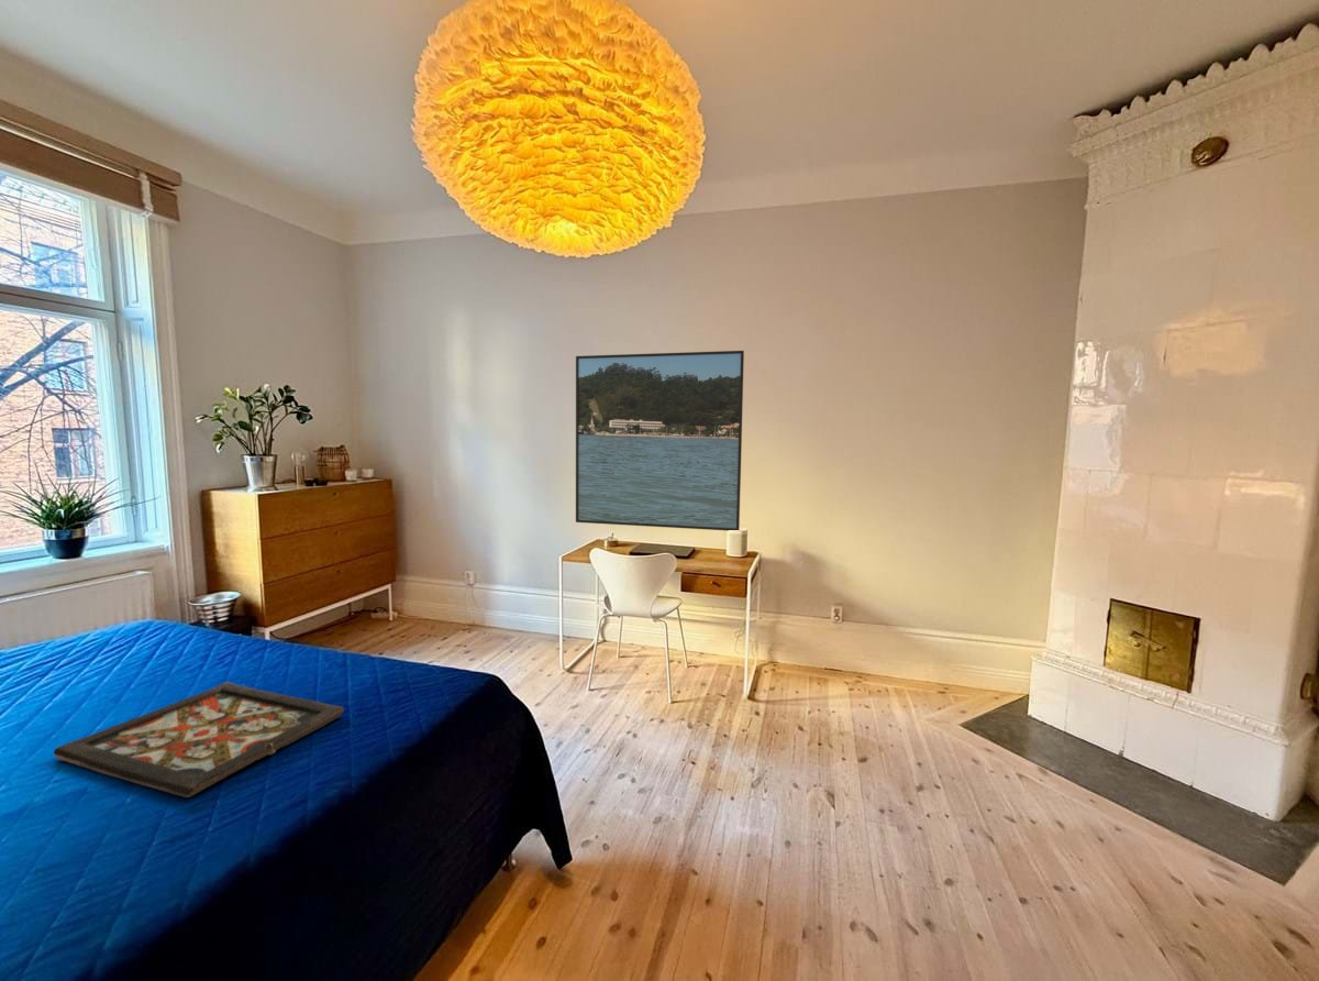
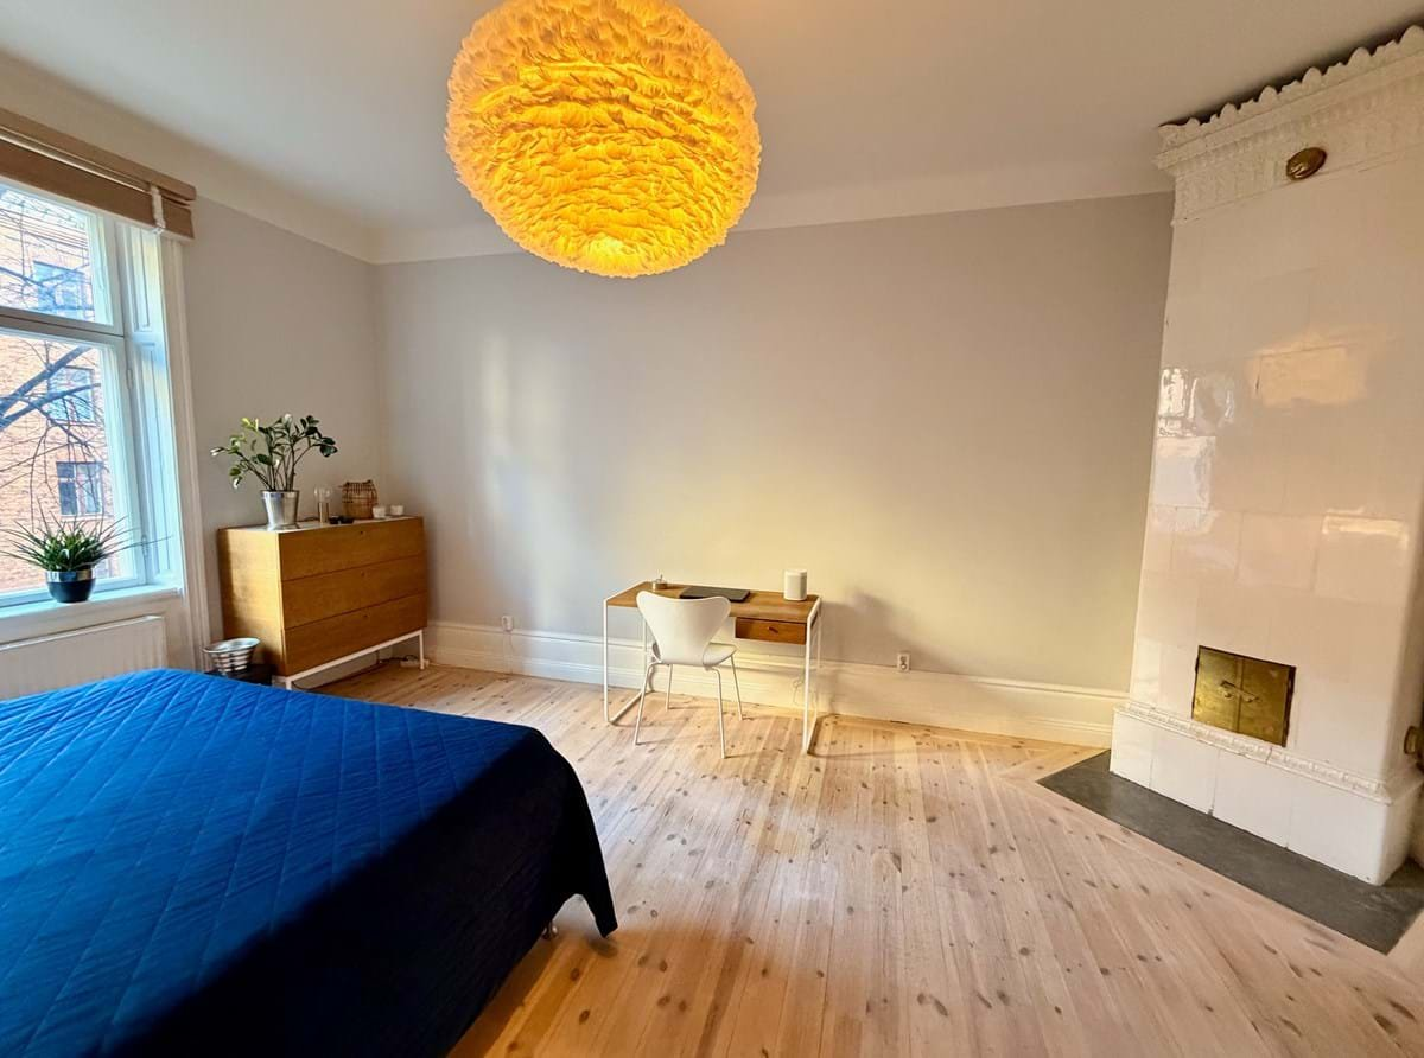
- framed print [575,350,745,532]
- decorative tray [53,681,345,798]
